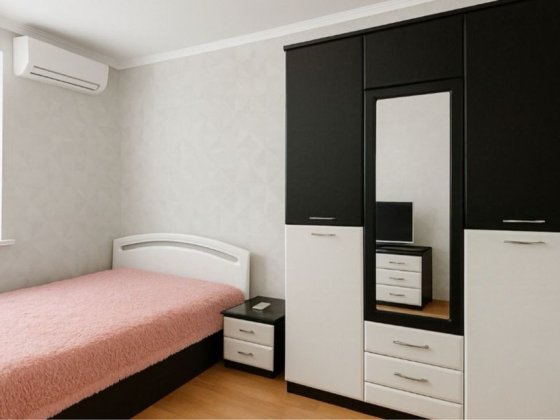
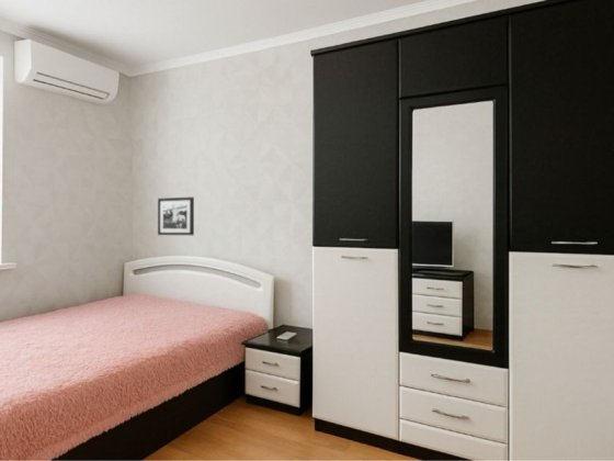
+ picture frame [157,196,195,236]
